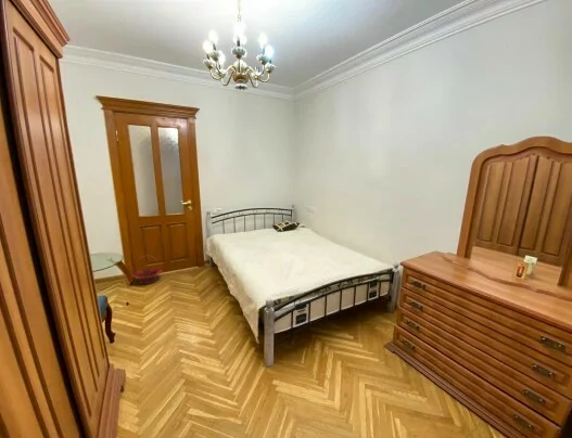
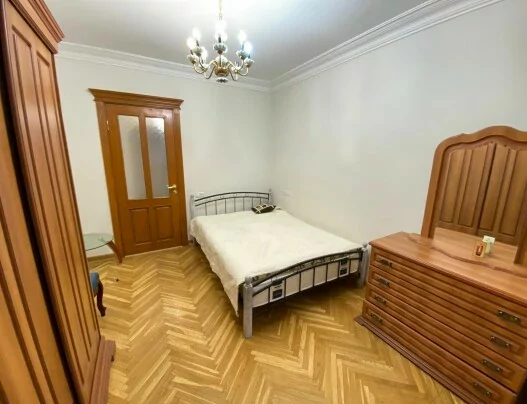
- basket [131,255,163,285]
